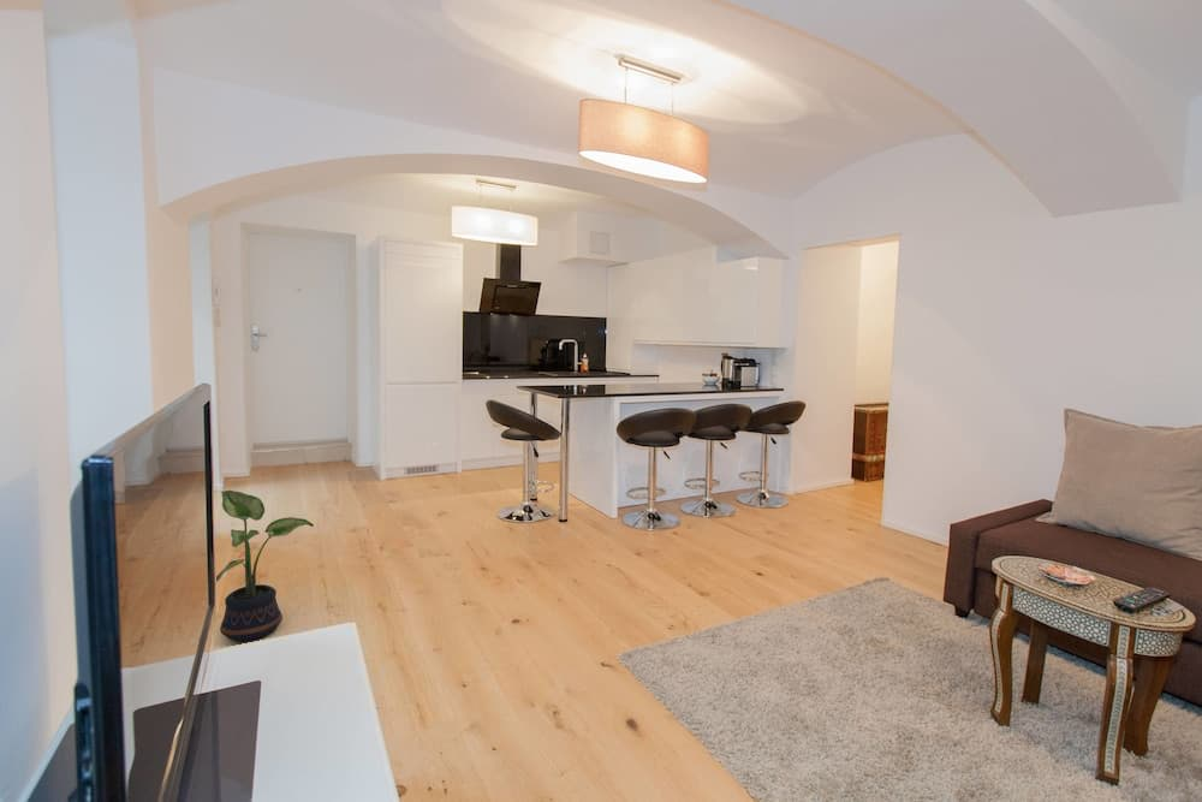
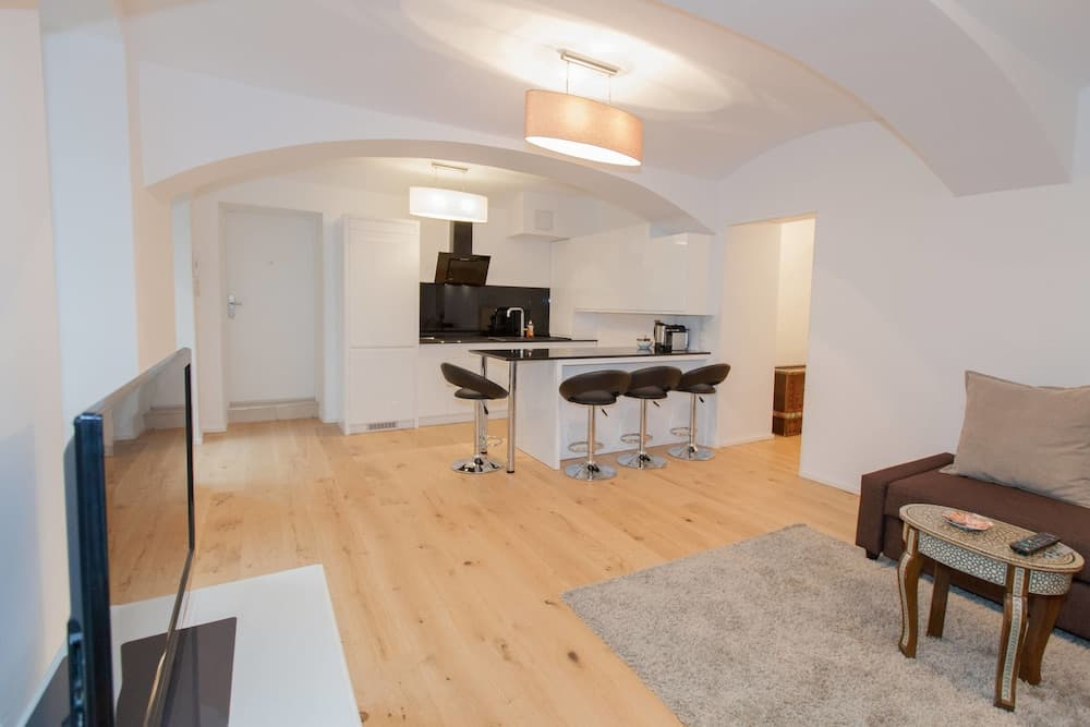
- potted plant [215,489,315,642]
